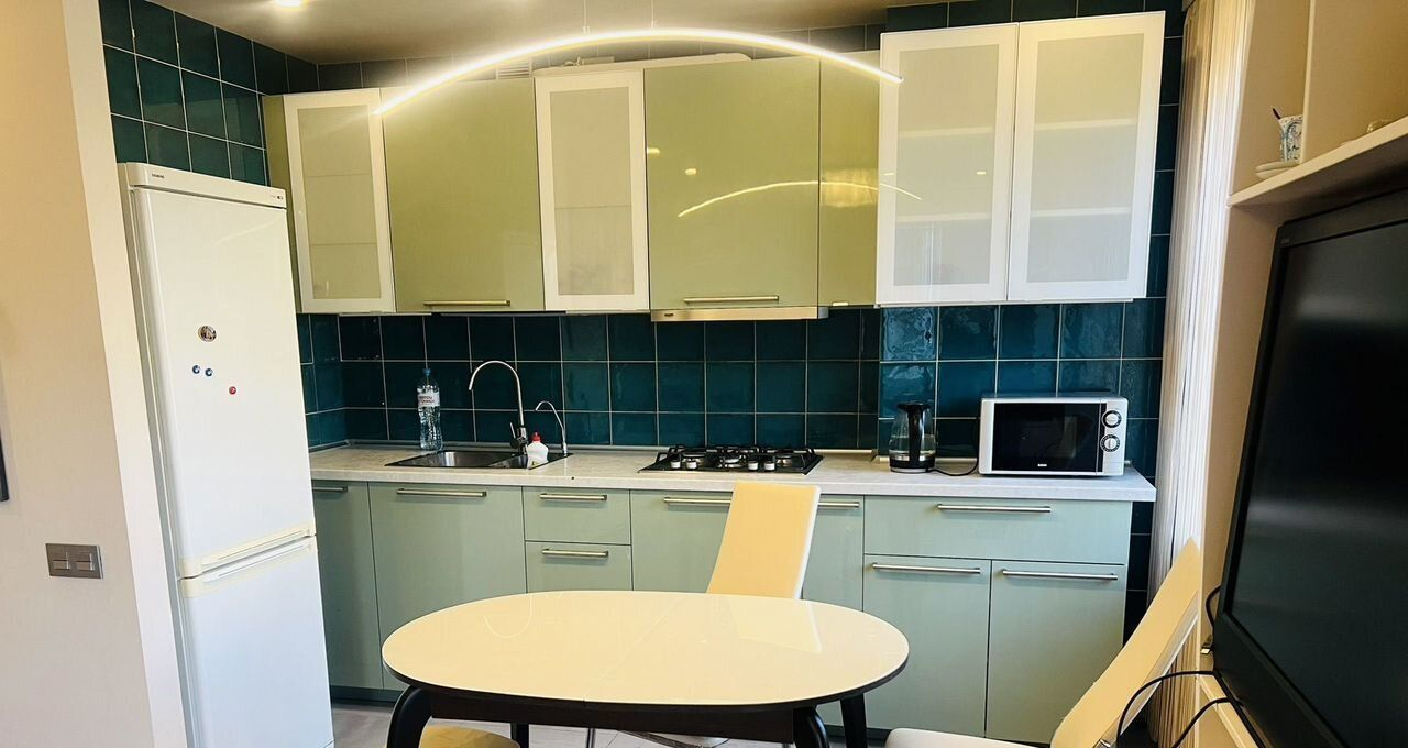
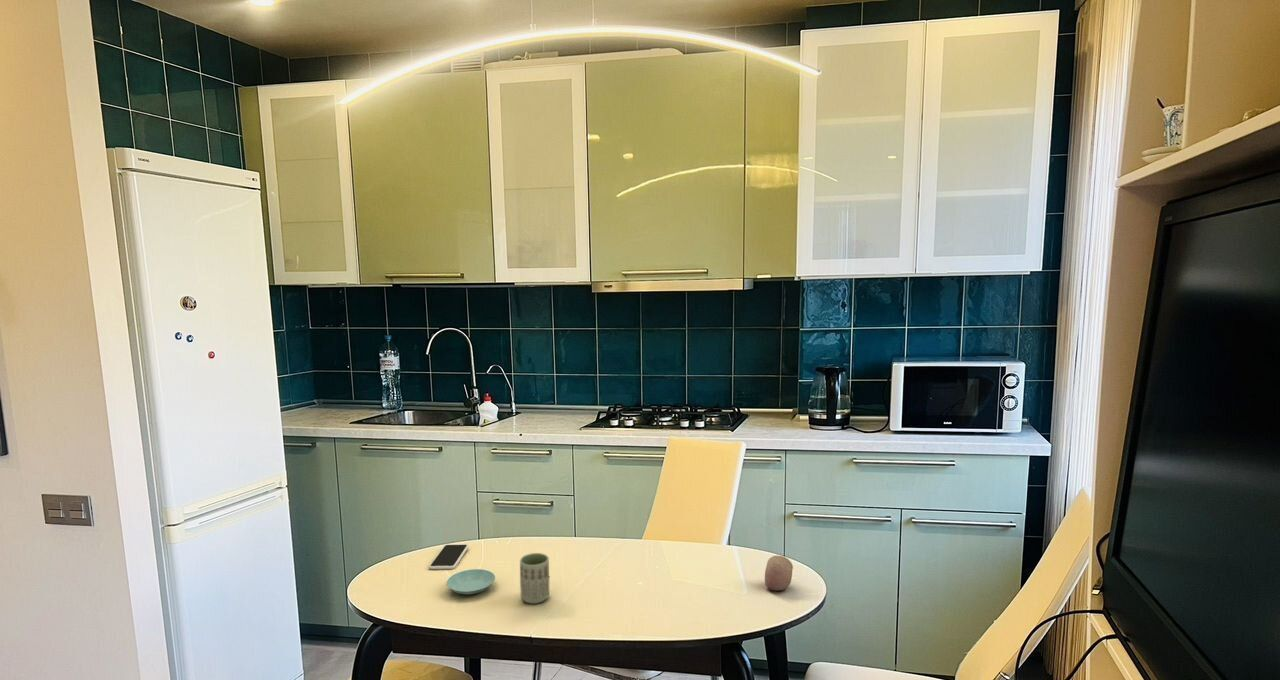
+ cup [519,552,550,605]
+ fruit [764,555,794,592]
+ saucer [446,568,496,596]
+ smartphone [428,544,469,570]
